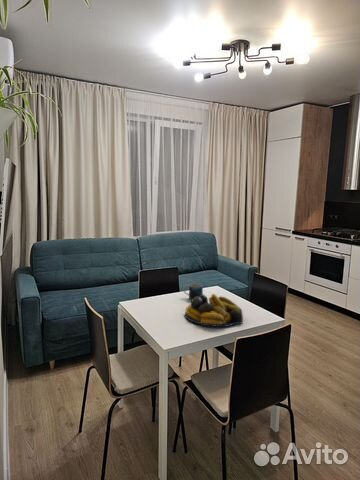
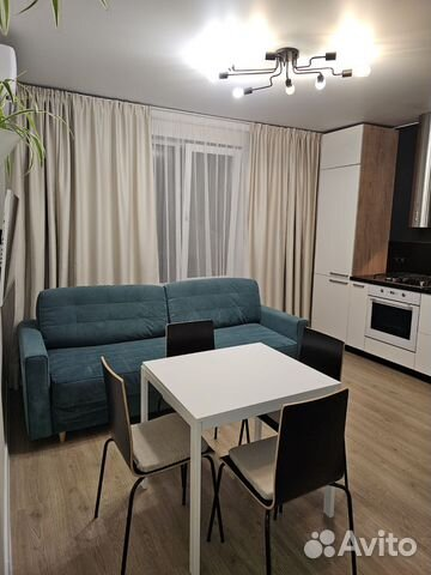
- fruit bowl [184,293,244,328]
- mug [182,282,204,301]
